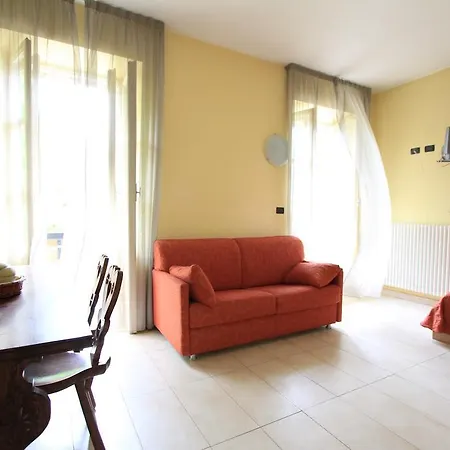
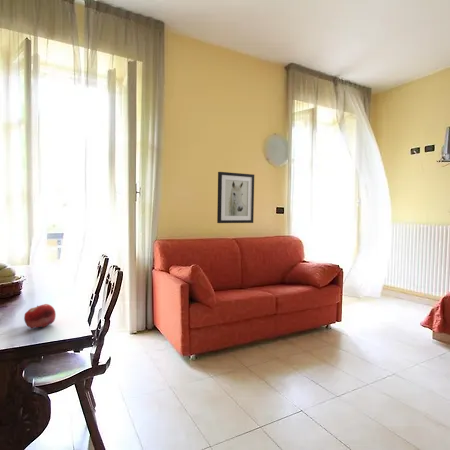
+ wall art [216,171,255,224]
+ fruit [23,303,57,329]
